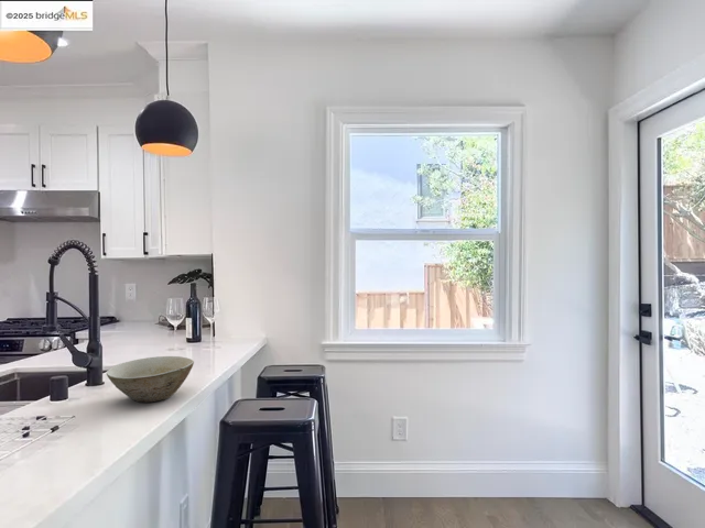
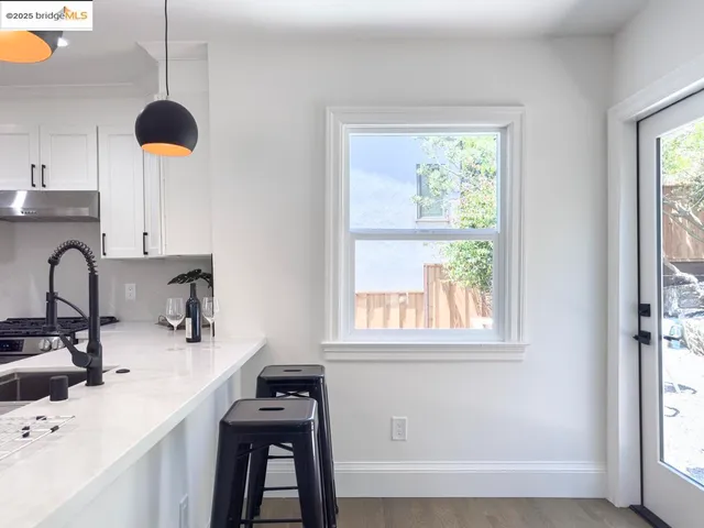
- bowl [106,355,195,403]
